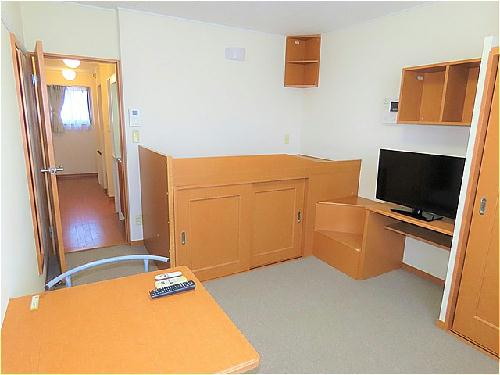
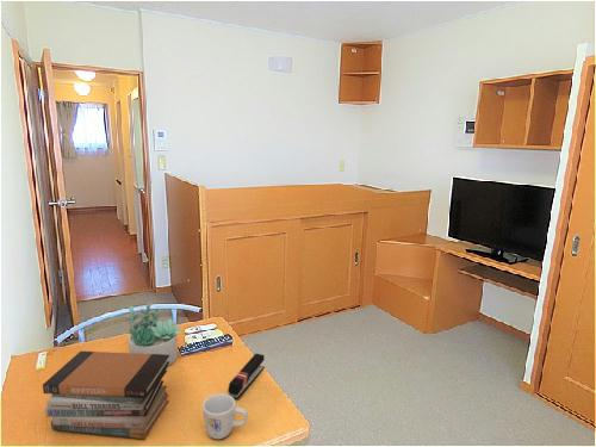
+ book stack [42,350,170,440]
+ stapler [226,353,266,401]
+ succulent plant [125,302,181,367]
+ mug [201,392,249,440]
